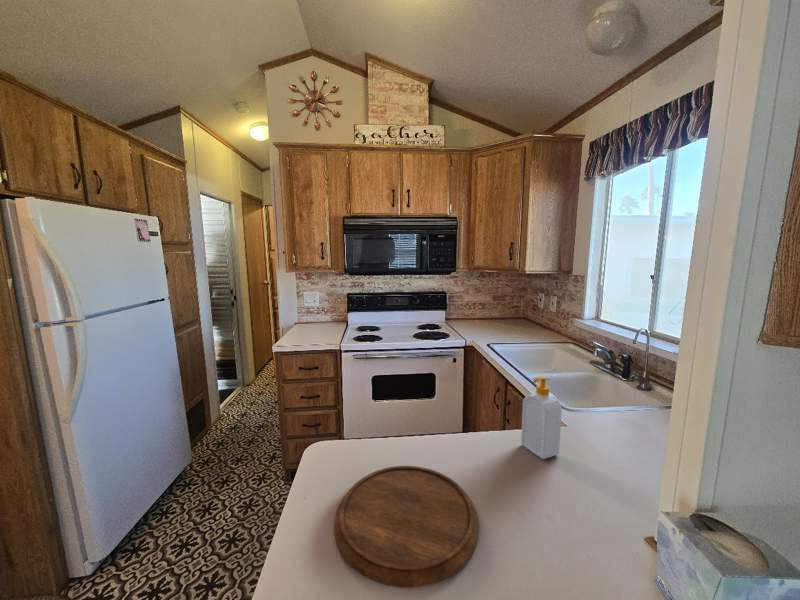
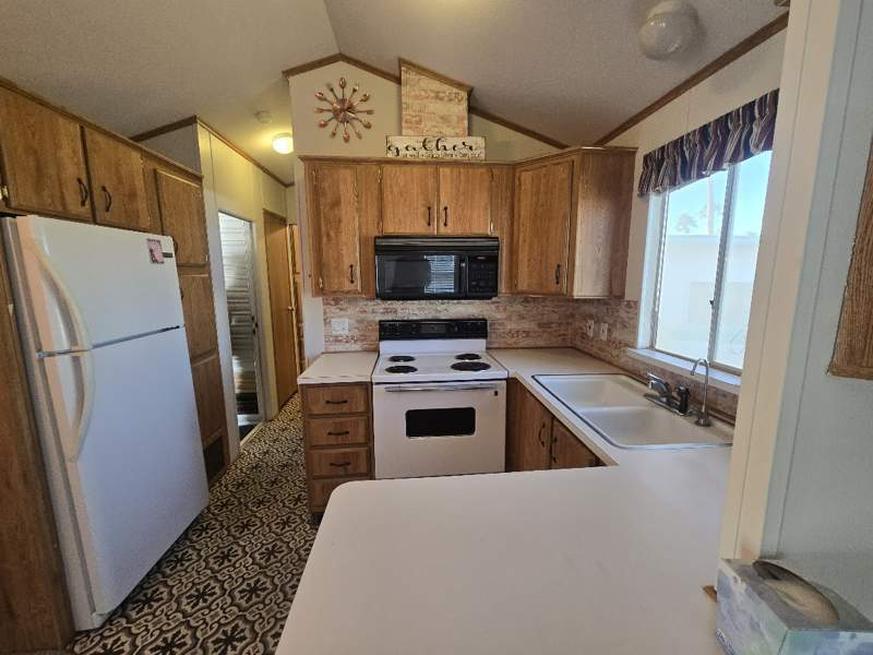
- soap bottle [520,375,563,460]
- cutting board [333,465,480,589]
